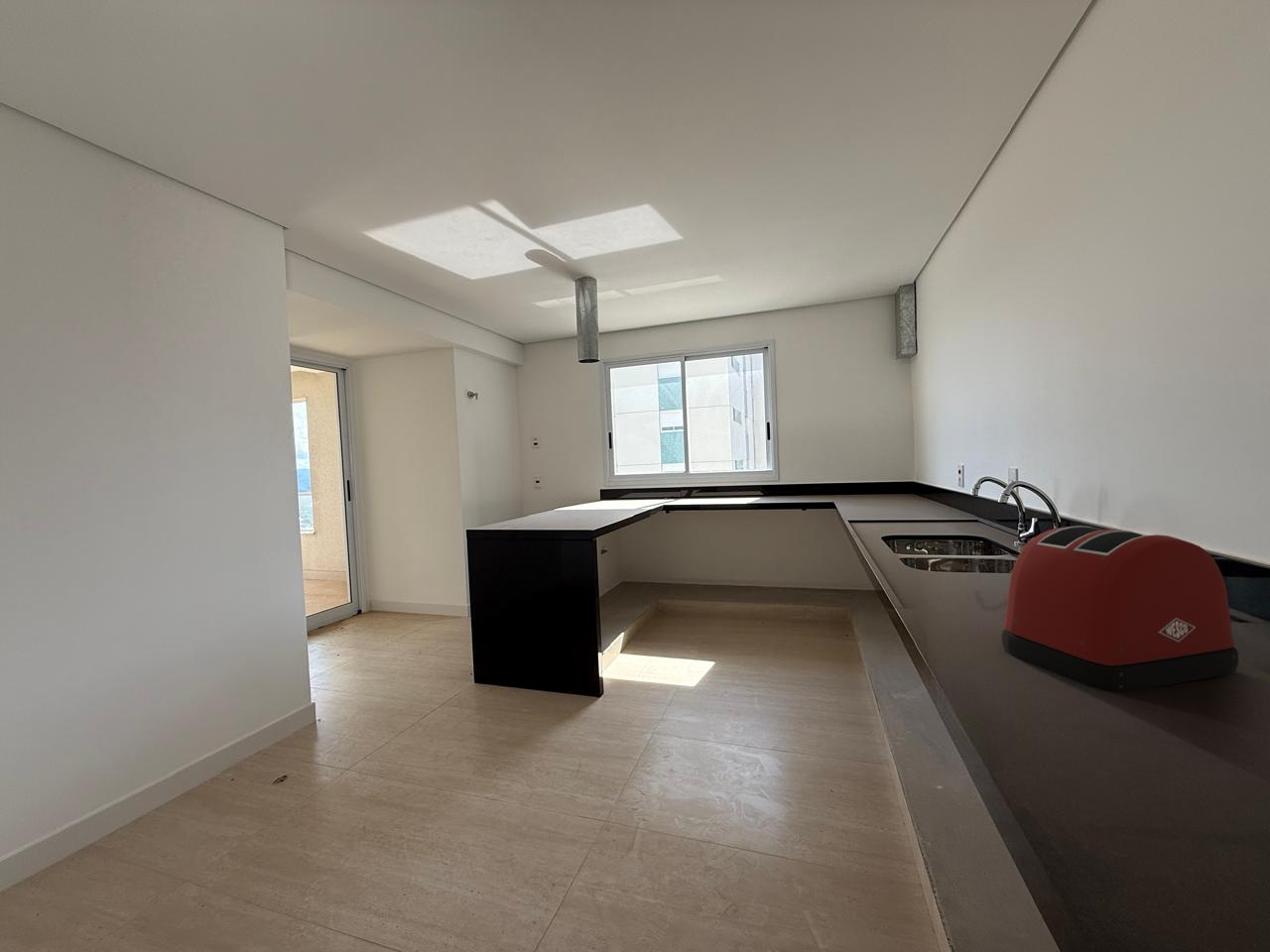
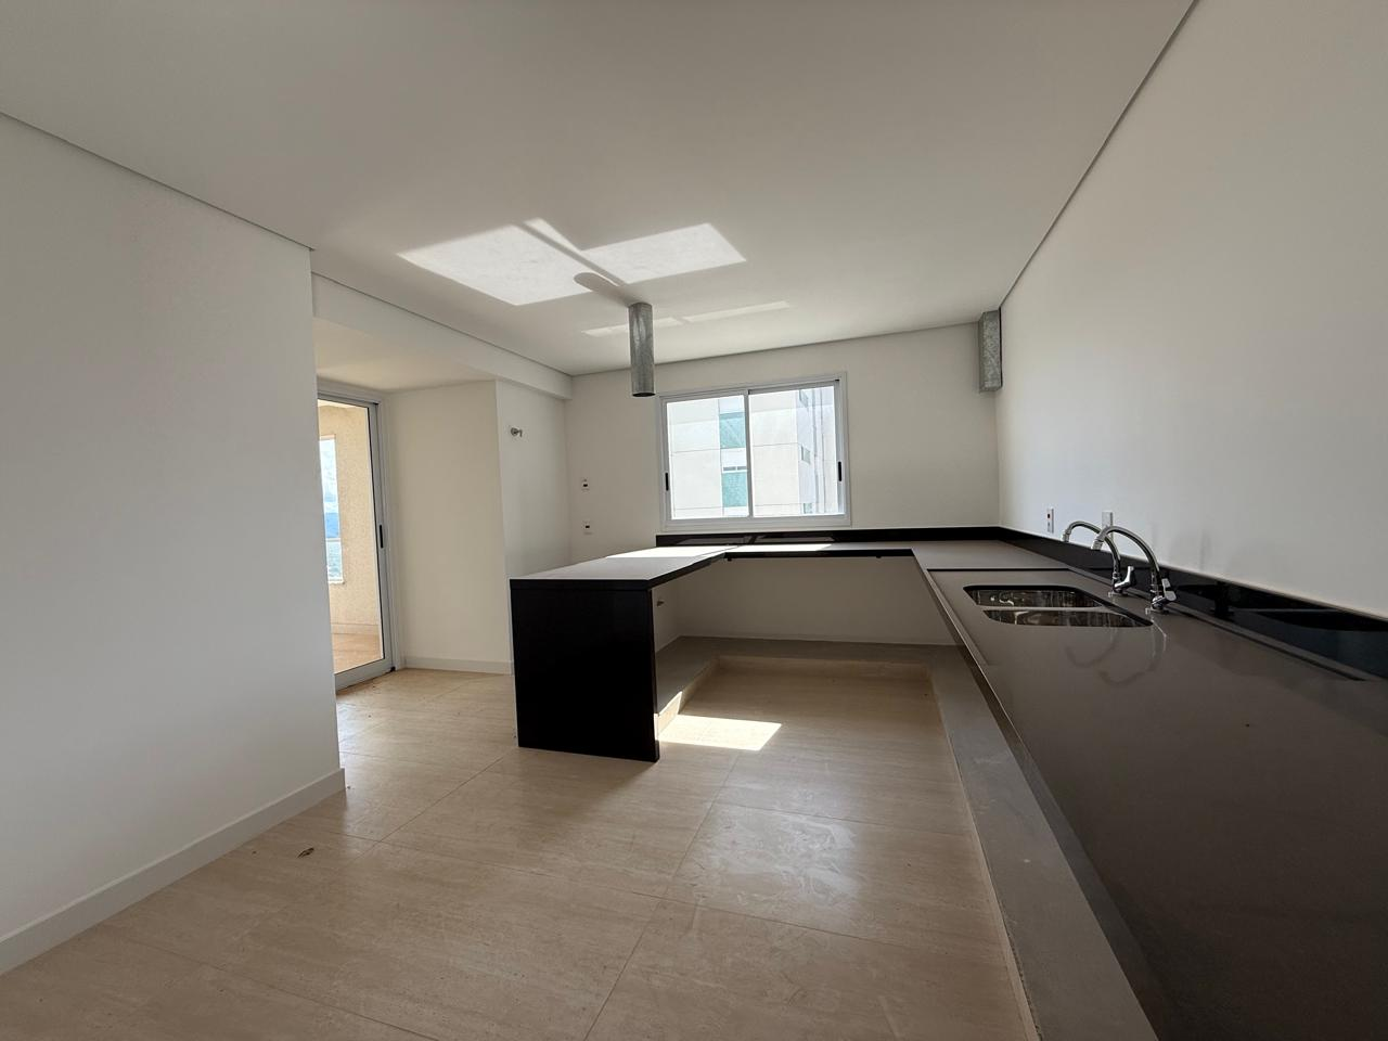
- toaster [1000,525,1240,692]
